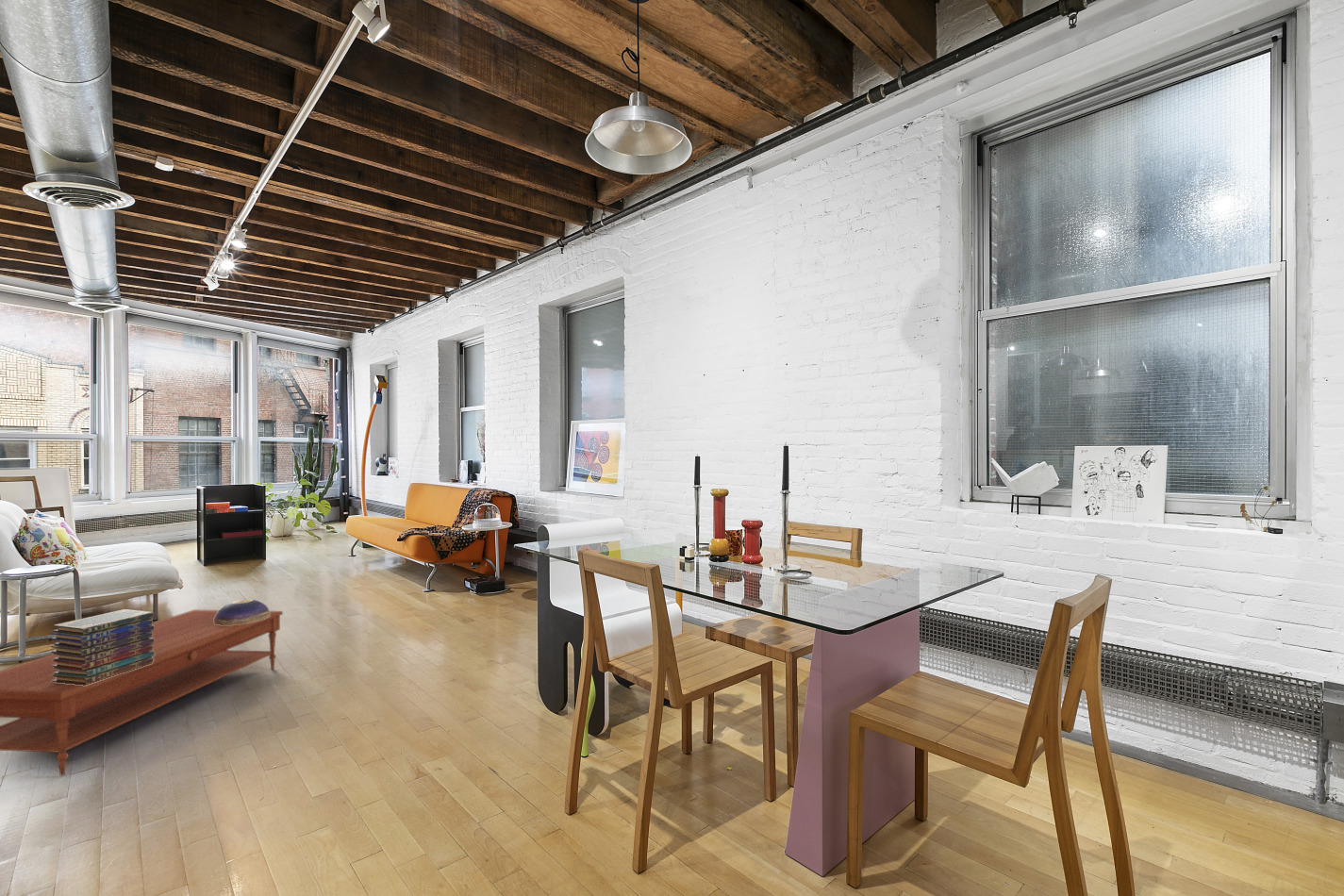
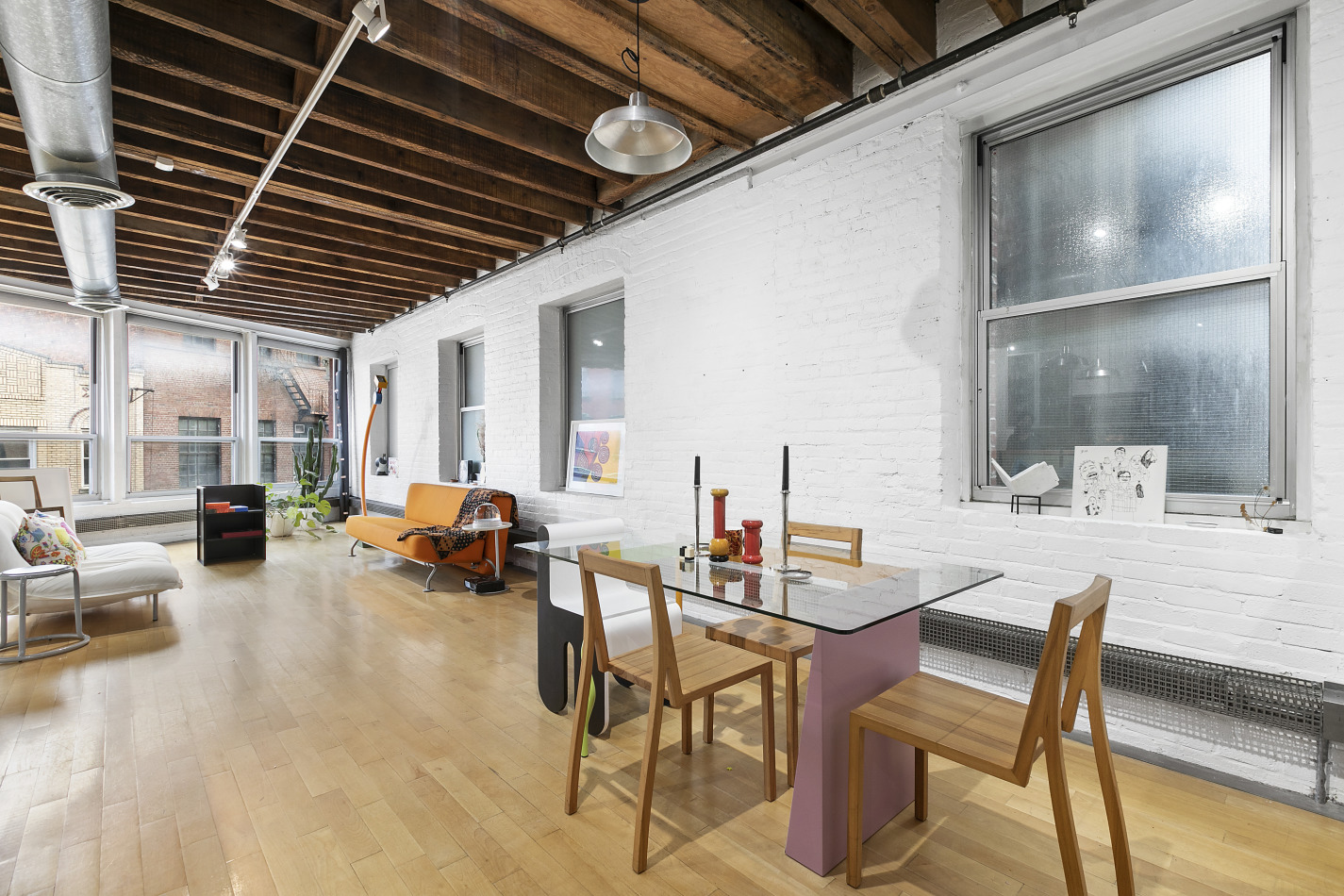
- decorative bowl [214,598,271,625]
- coffee table [0,608,284,777]
- book stack [50,608,155,686]
